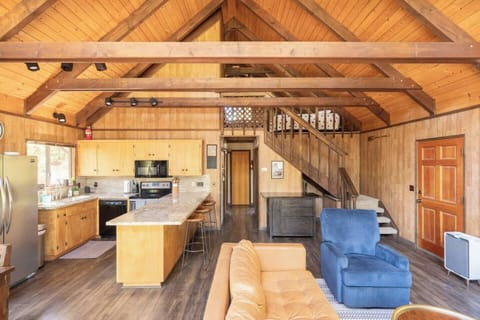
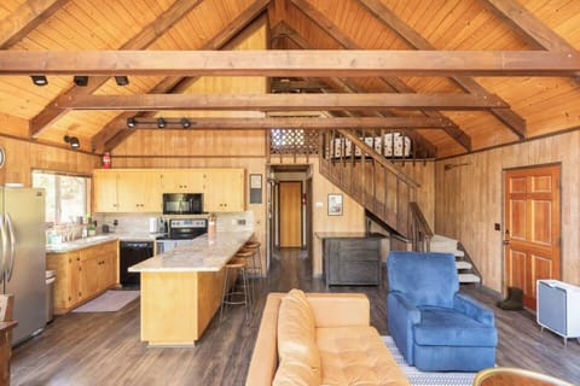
+ boots [494,285,526,311]
